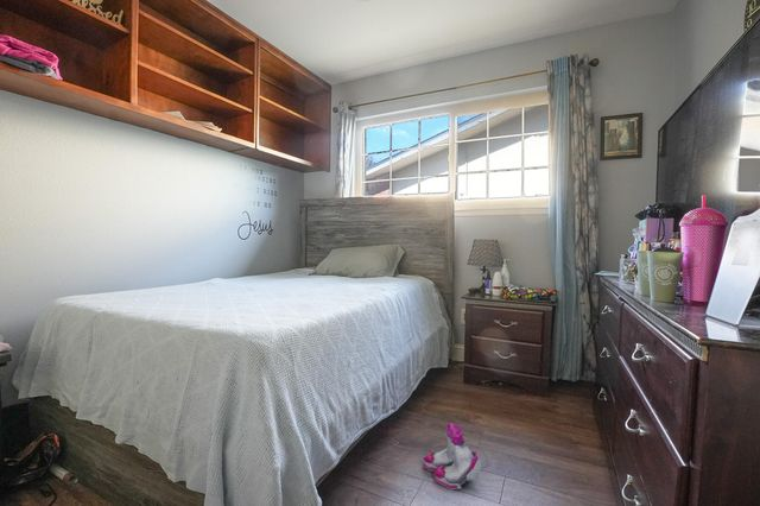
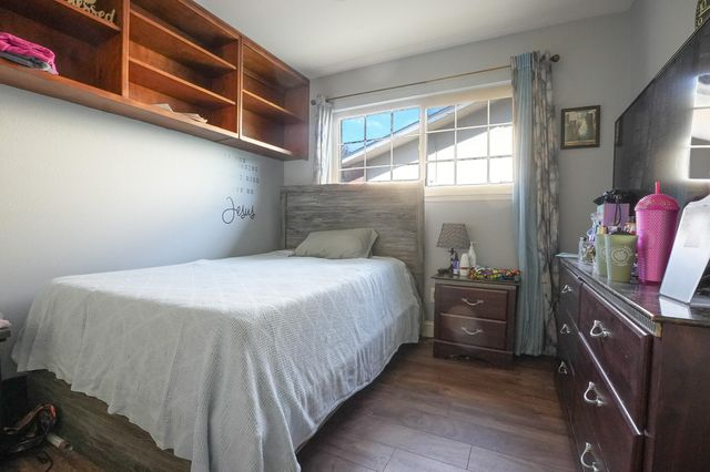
- boots [422,423,483,491]
